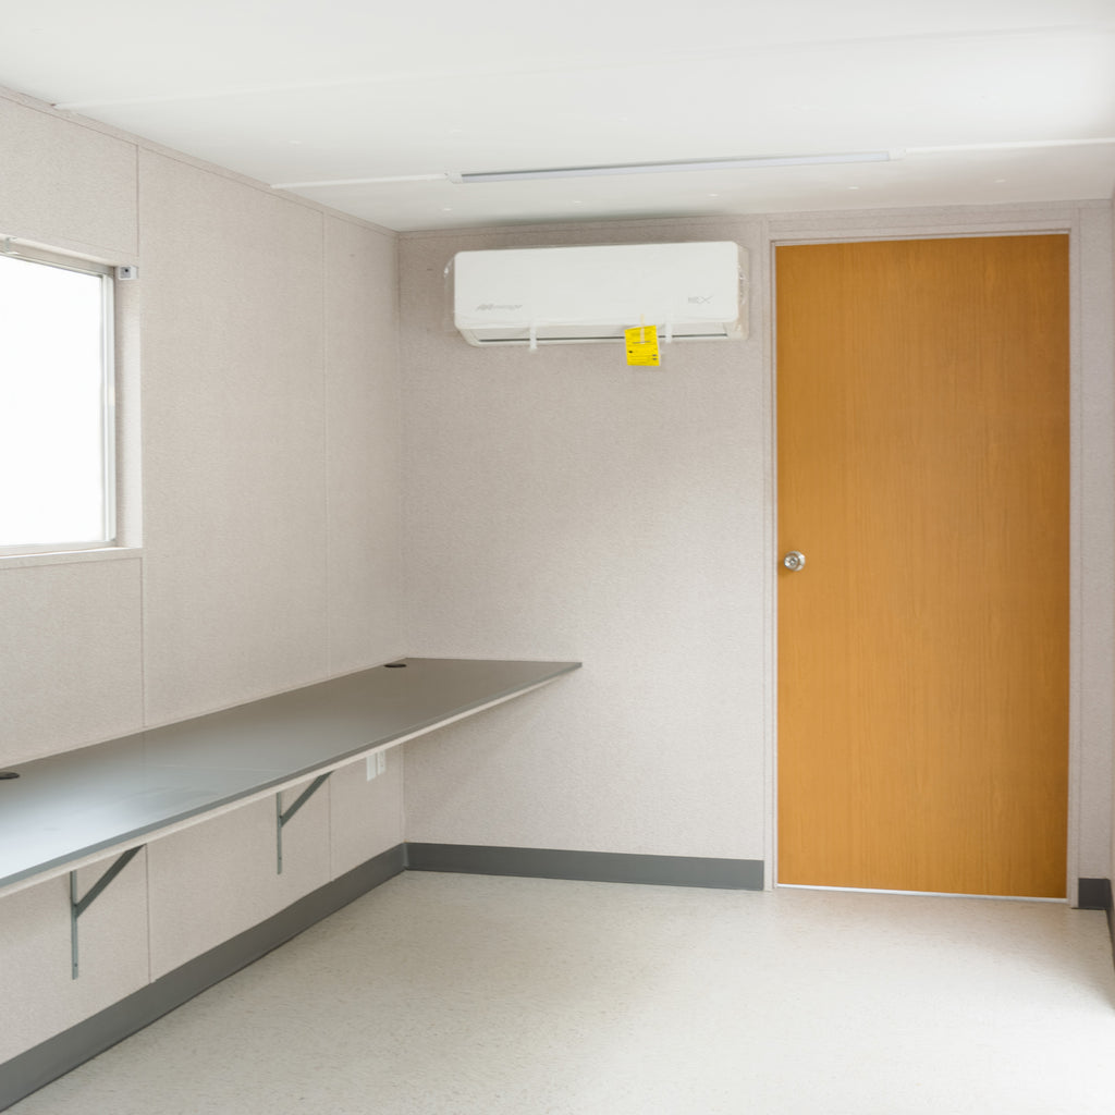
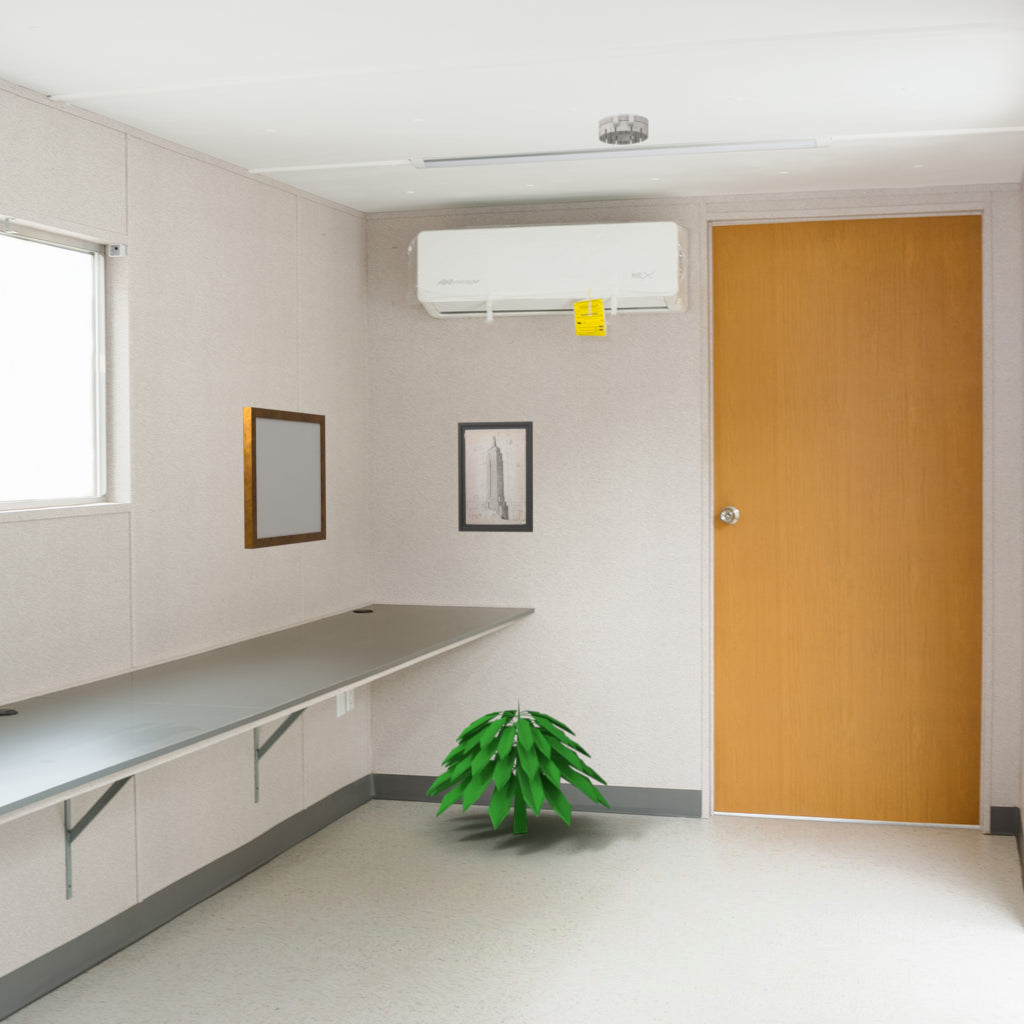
+ wall art [457,420,534,533]
+ writing board [242,406,327,550]
+ smoke detector [598,112,649,146]
+ indoor plant [425,700,611,835]
